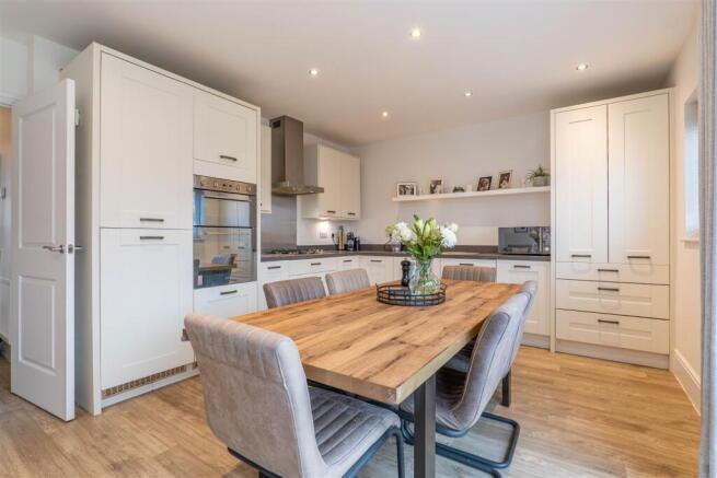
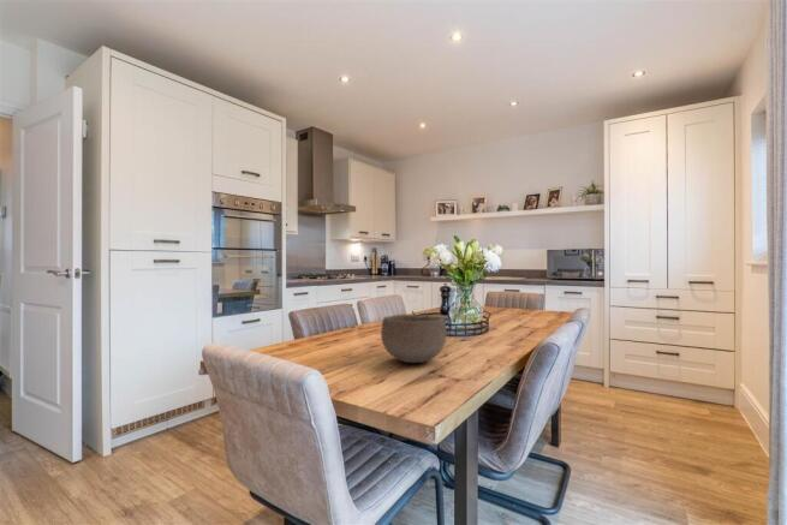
+ bowl [380,314,448,364]
